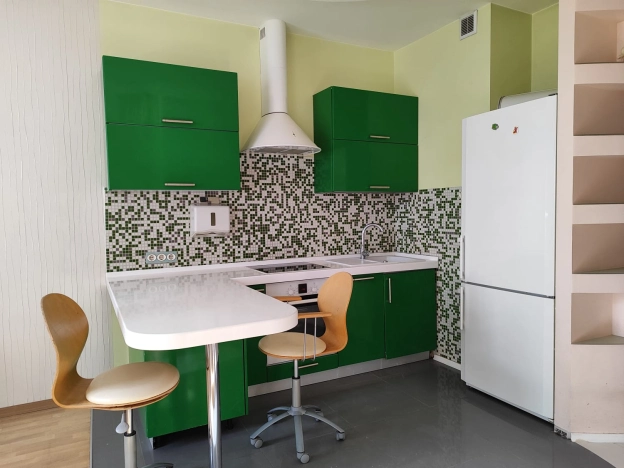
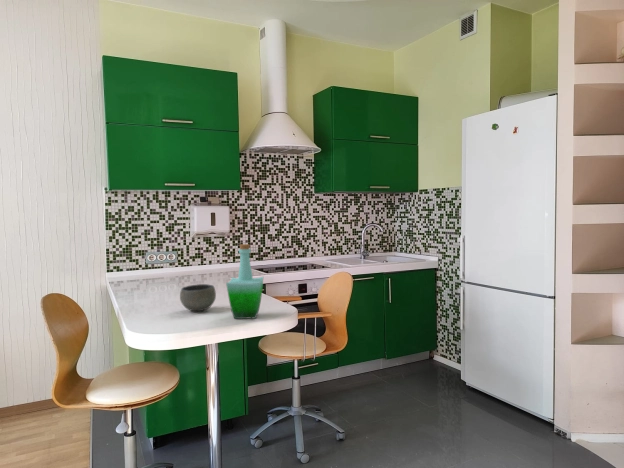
+ bottle [225,243,264,320]
+ bowl [179,283,217,312]
